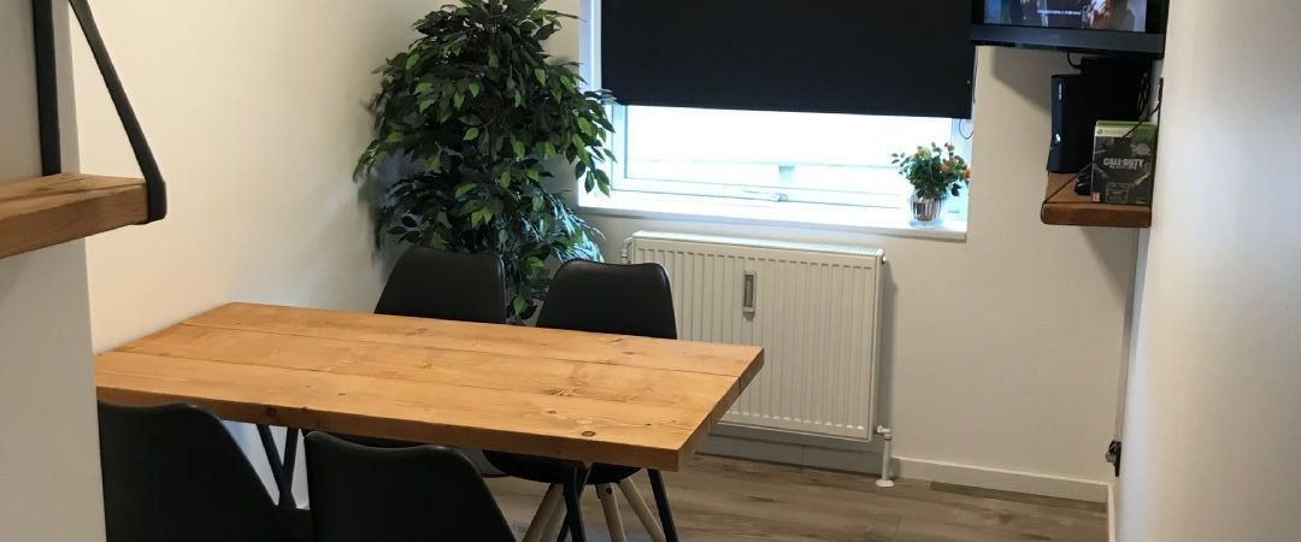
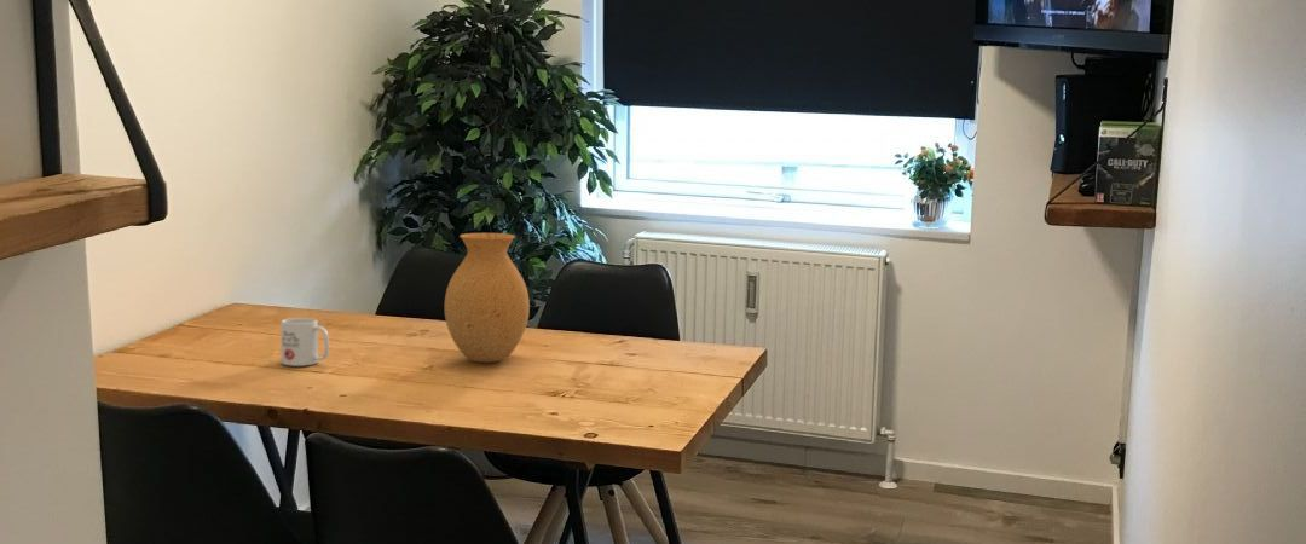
+ vase [444,232,531,364]
+ mug [279,317,330,368]
